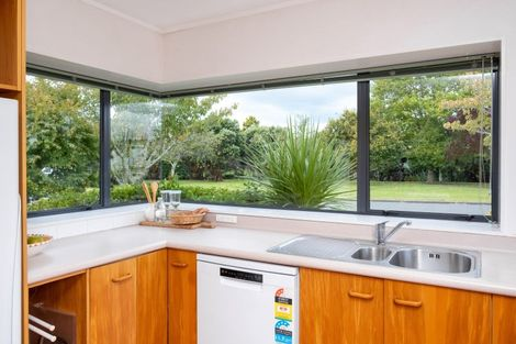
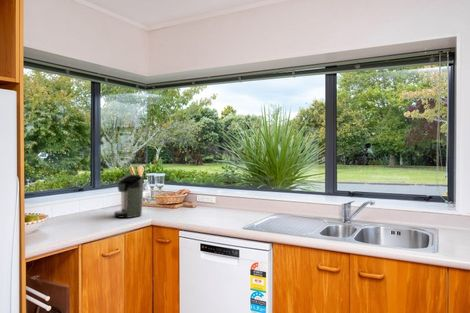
+ coffee maker [113,173,144,219]
